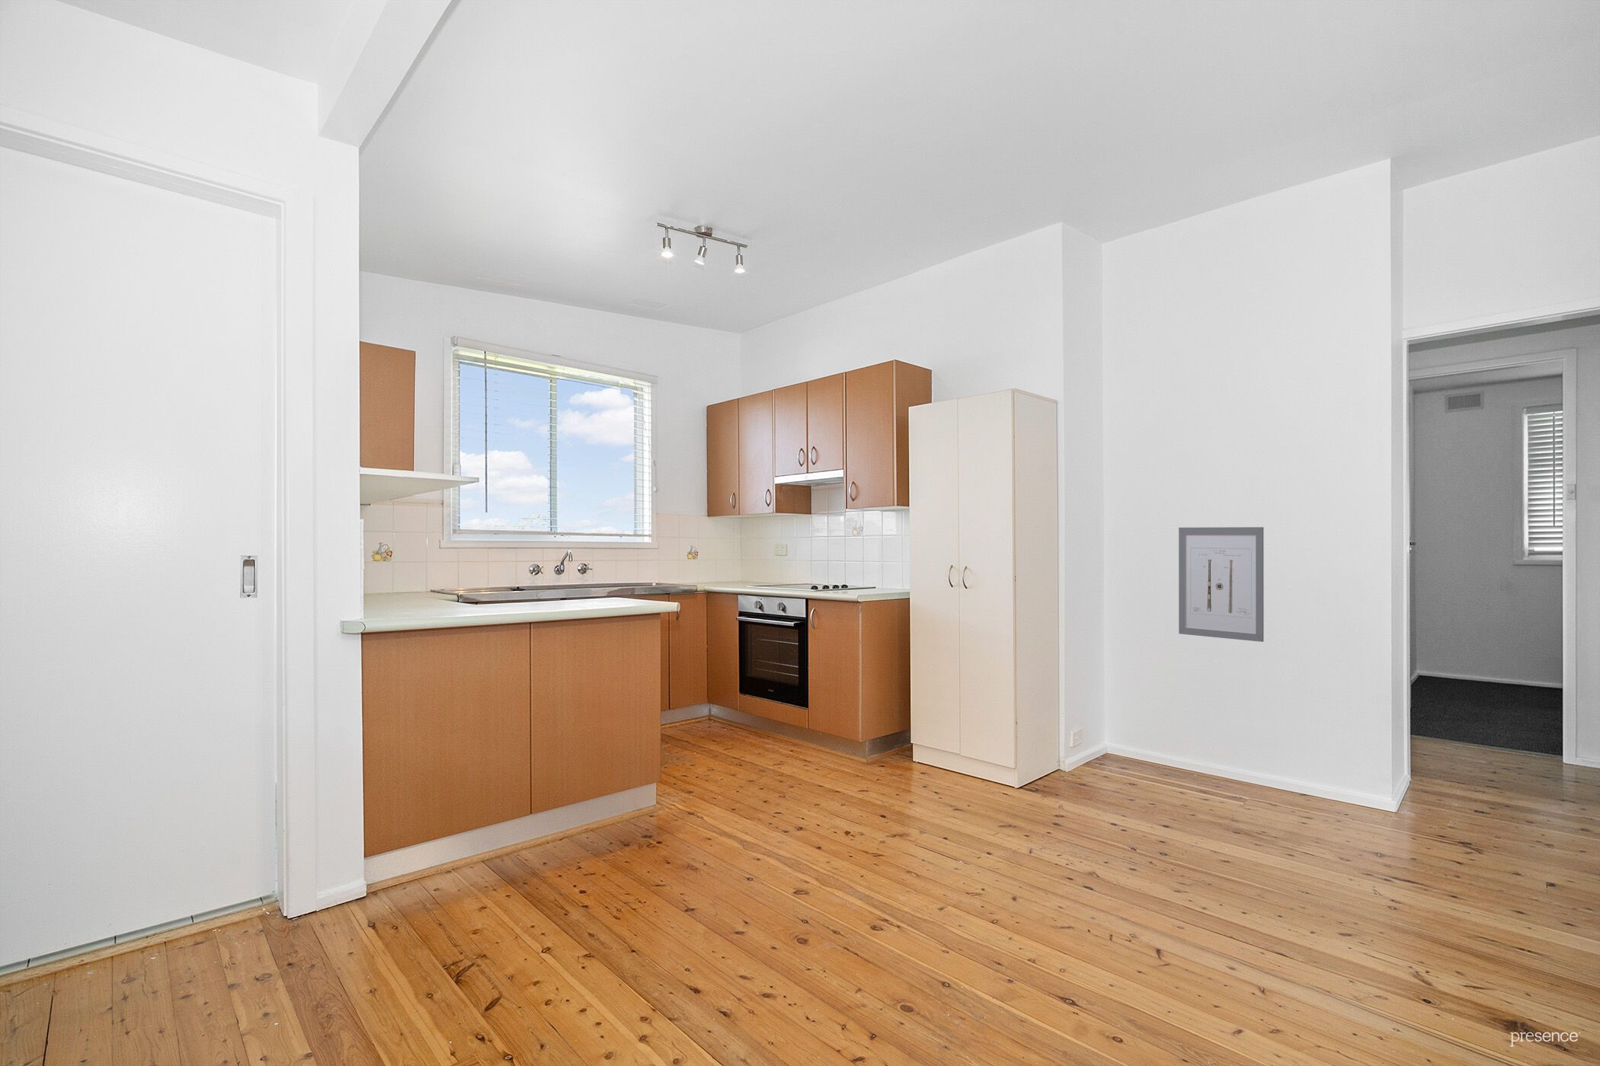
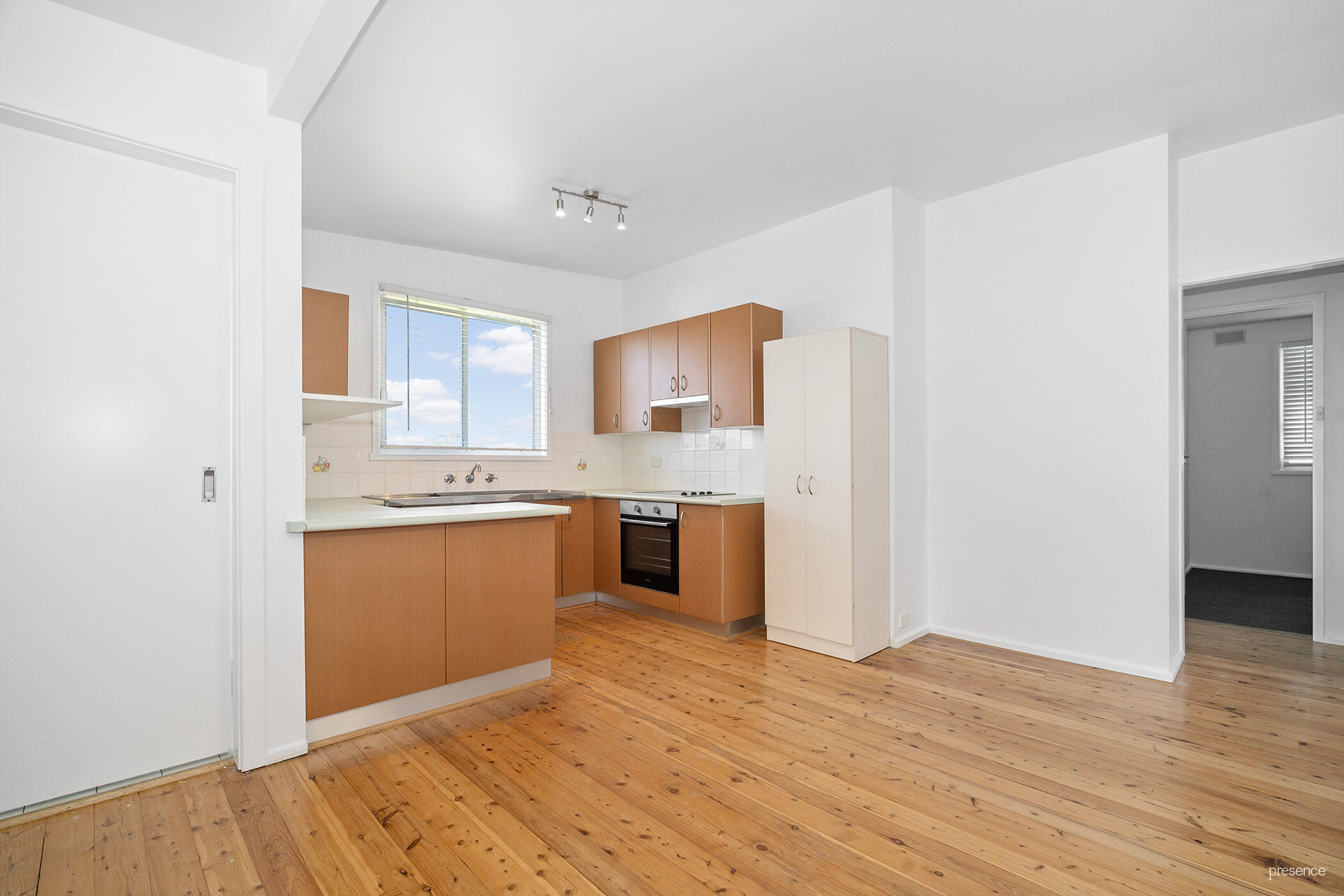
- wall art [1177,526,1264,642]
